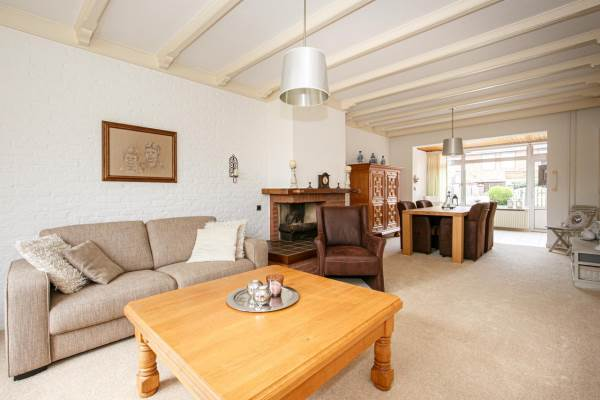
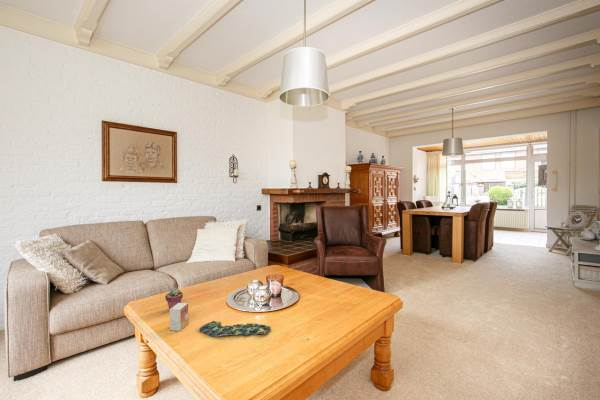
+ small box [169,302,189,332]
+ potted succulent [164,287,184,310]
+ decorative bowl [198,320,272,338]
